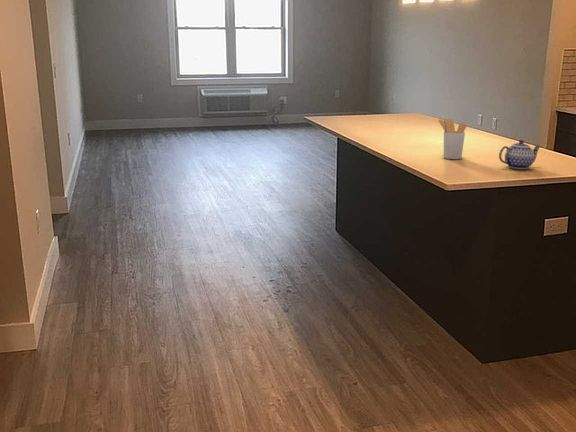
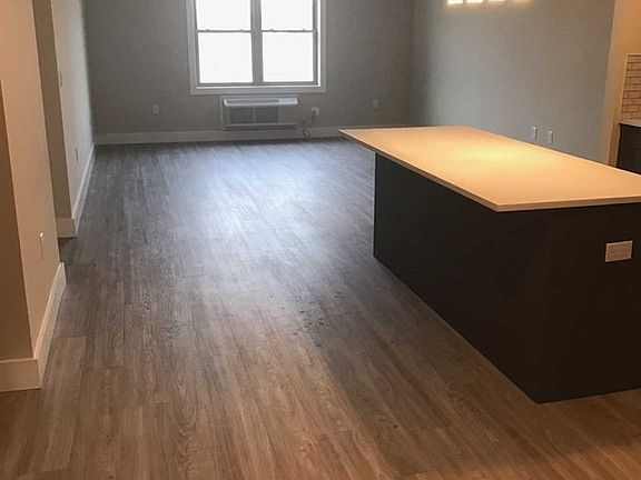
- teapot [498,139,541,170]
- utensil holder [438,118,468,160]
